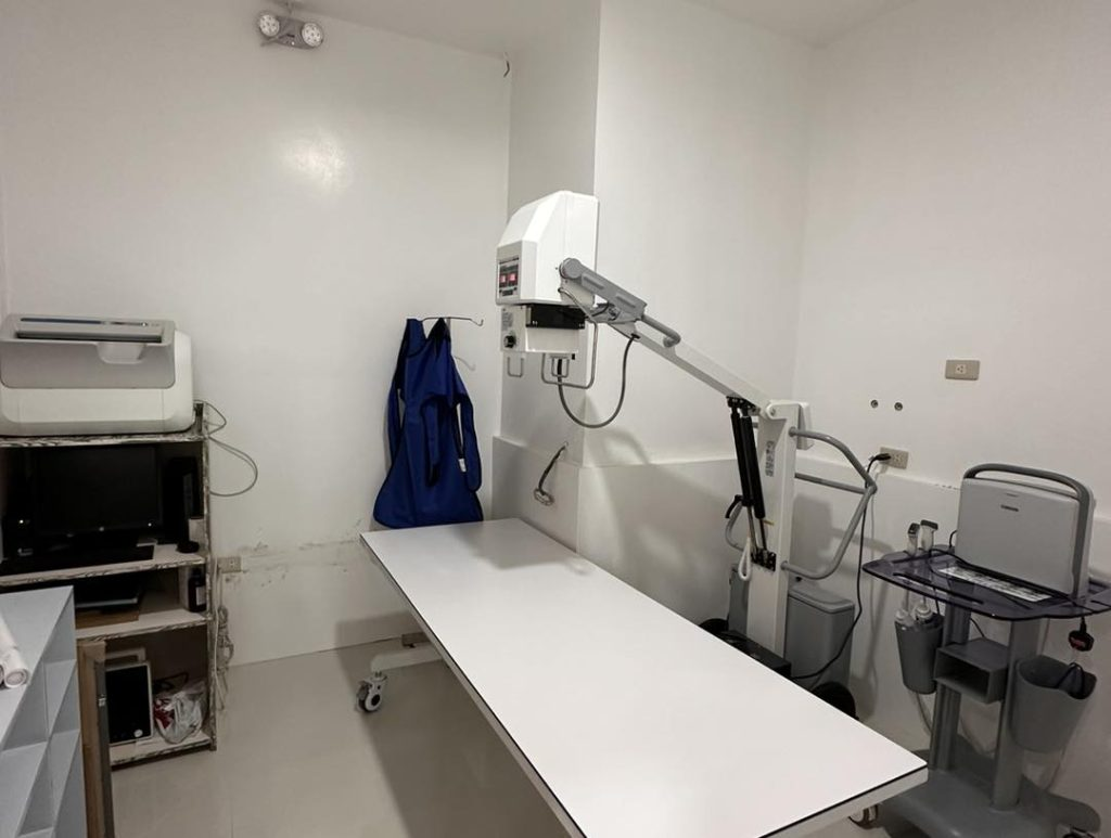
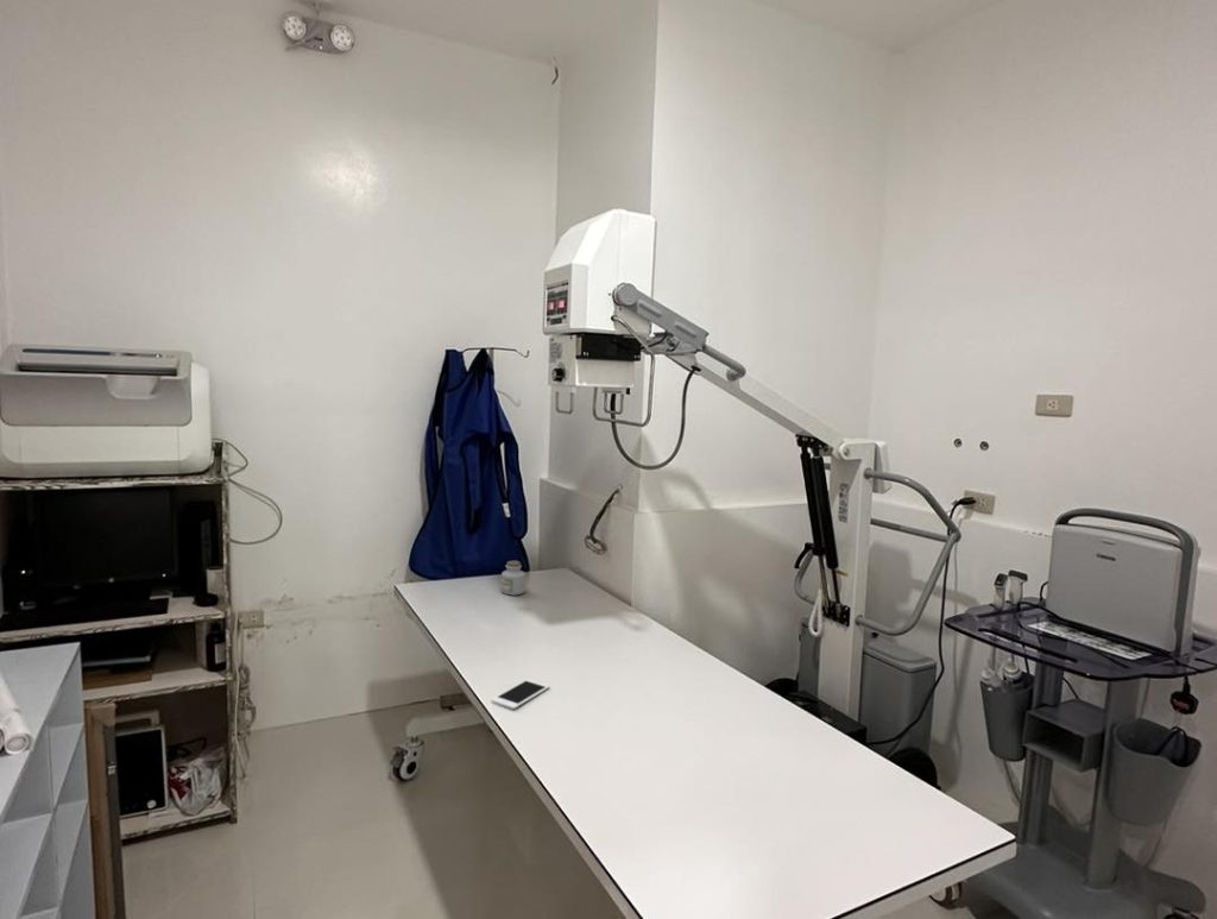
+ jar [500,560,526,597]
+ cell phone [490,678,550,710]
